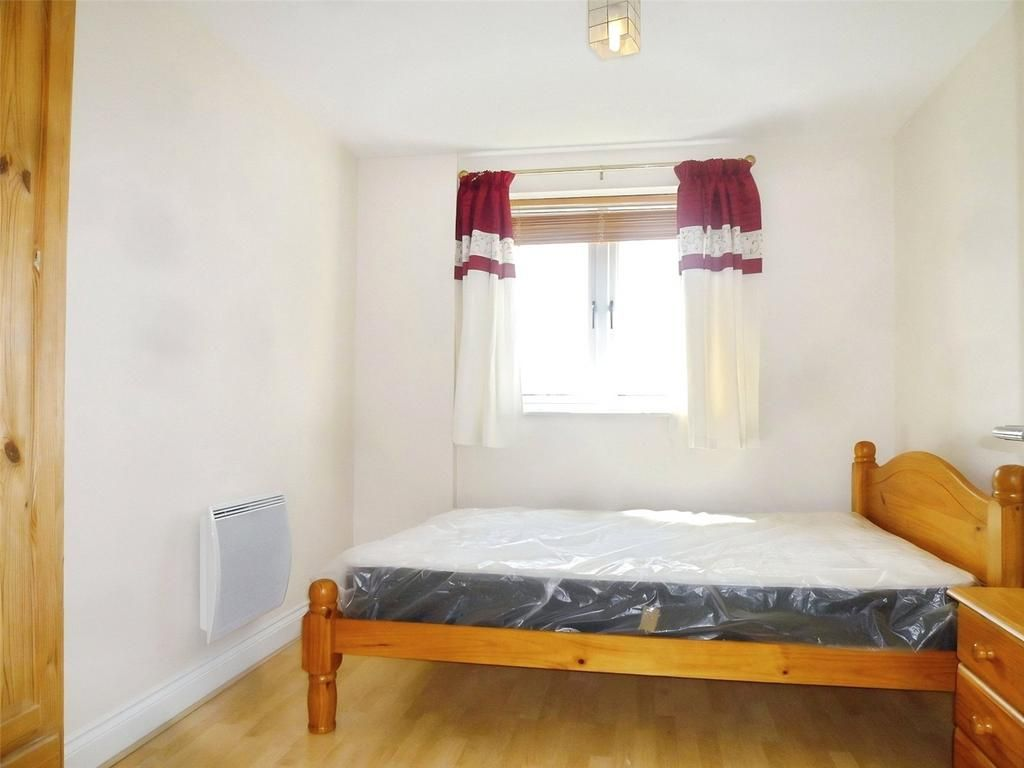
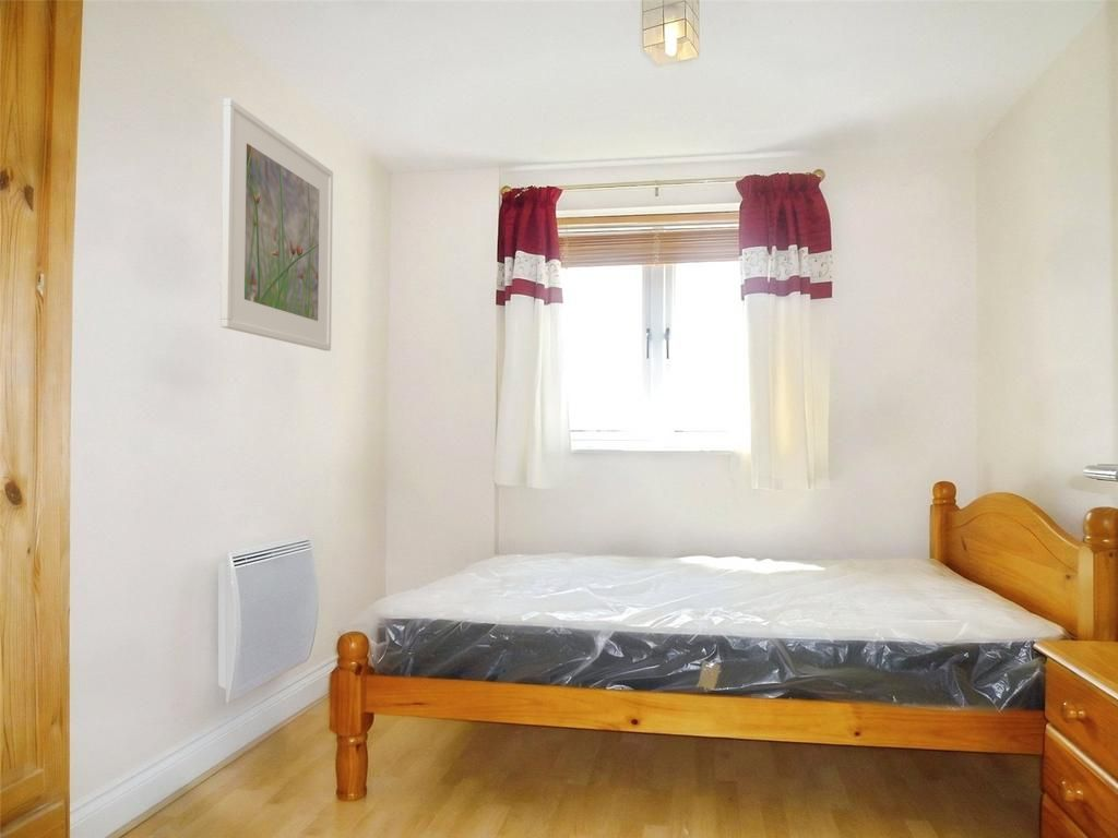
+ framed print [219,97,334,352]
